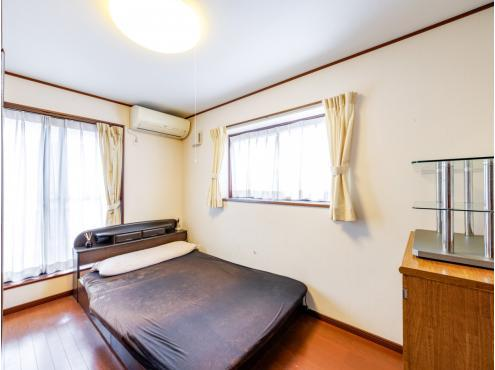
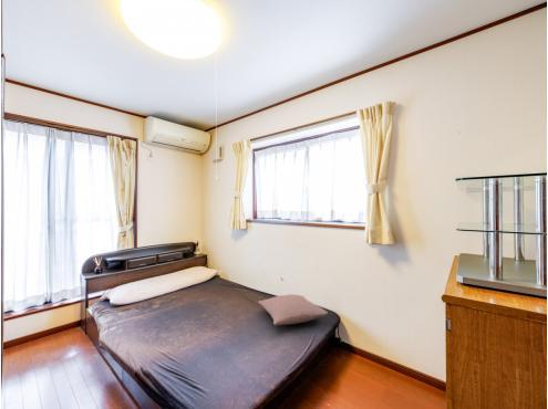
+ pillow [257,293,329,326]
